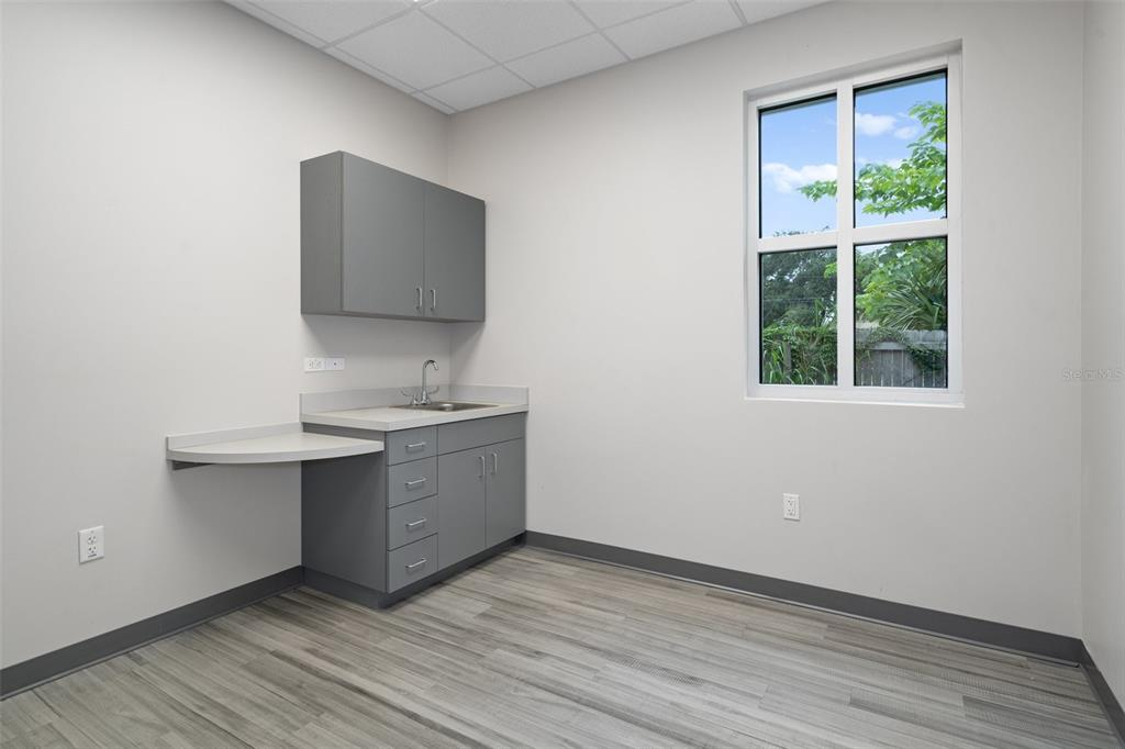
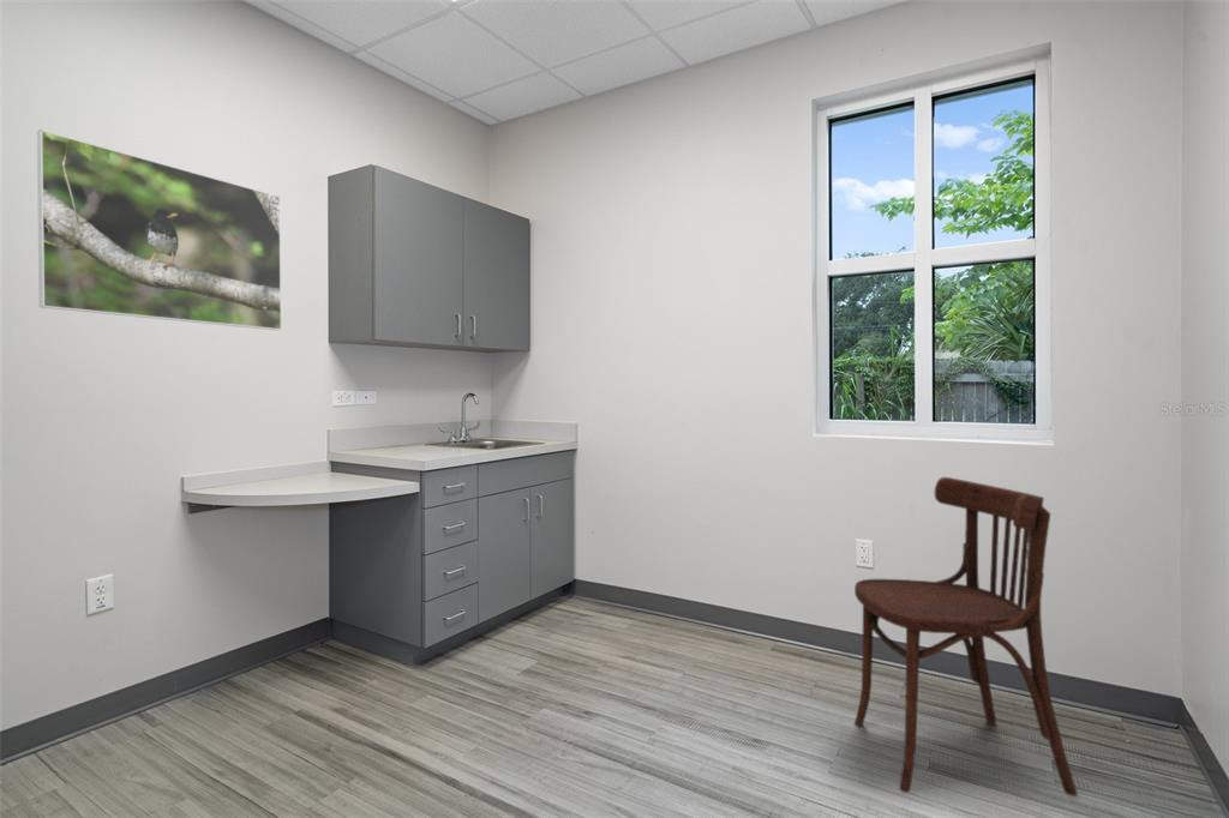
+ dining chair [853,476,1079,798]
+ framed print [36,128,283,331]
